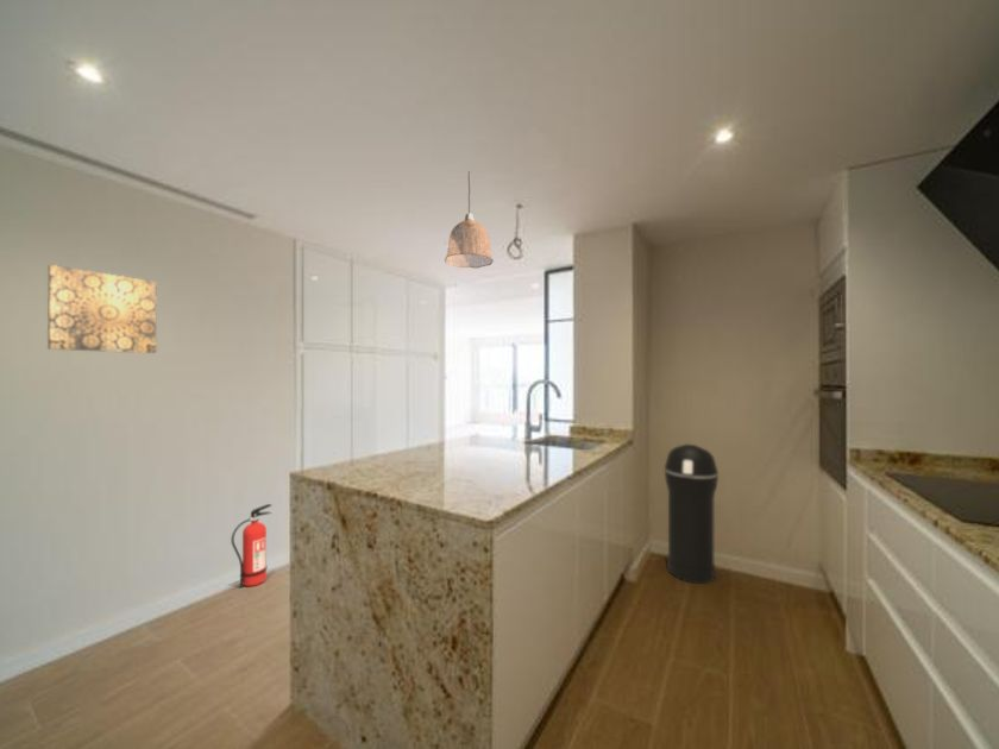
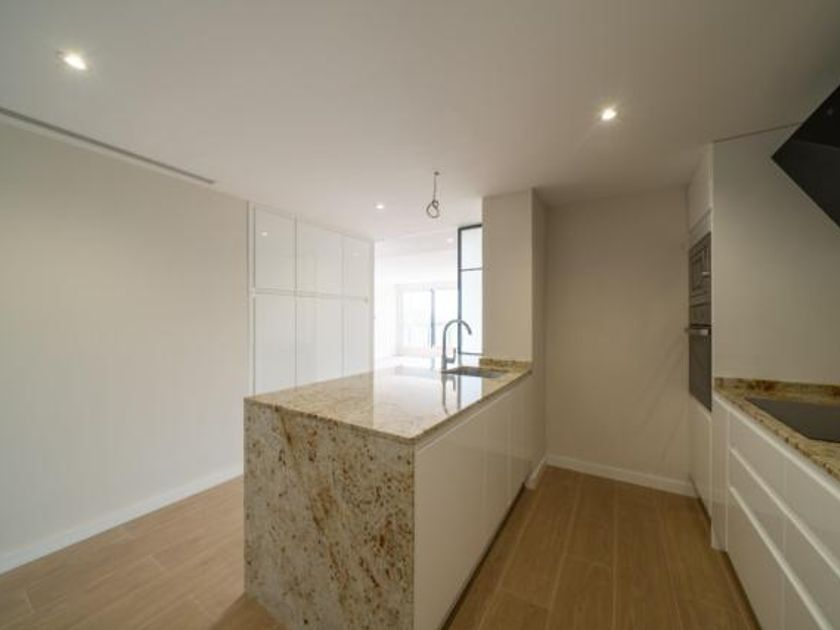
- trash can [664,443,720,585]
- fire extinguisher [231,503,274,588]
- pendant lamp [444,170,495,269]
- wall art [46,264,157,354]
